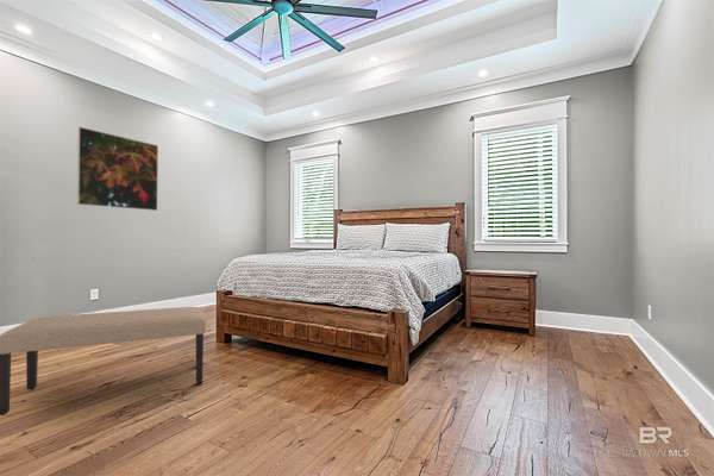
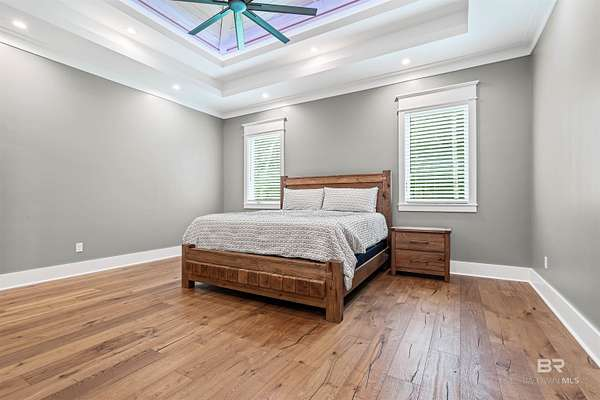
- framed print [76,126,159,212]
- bench [0,306,207,416]
